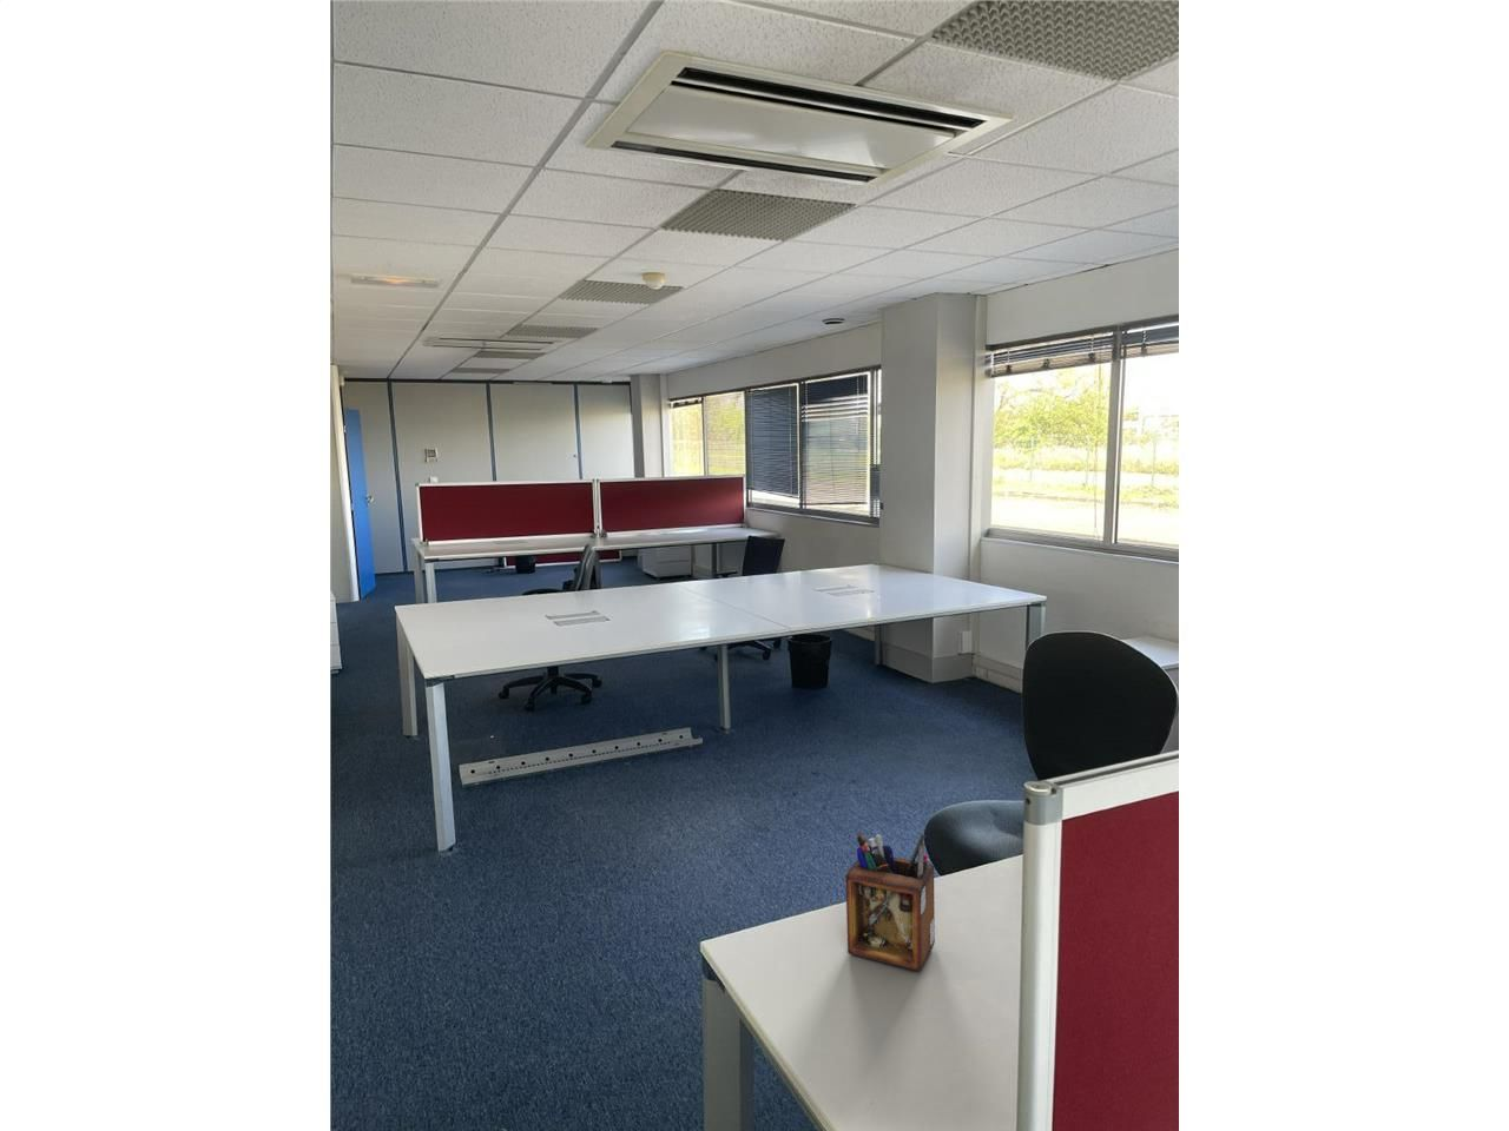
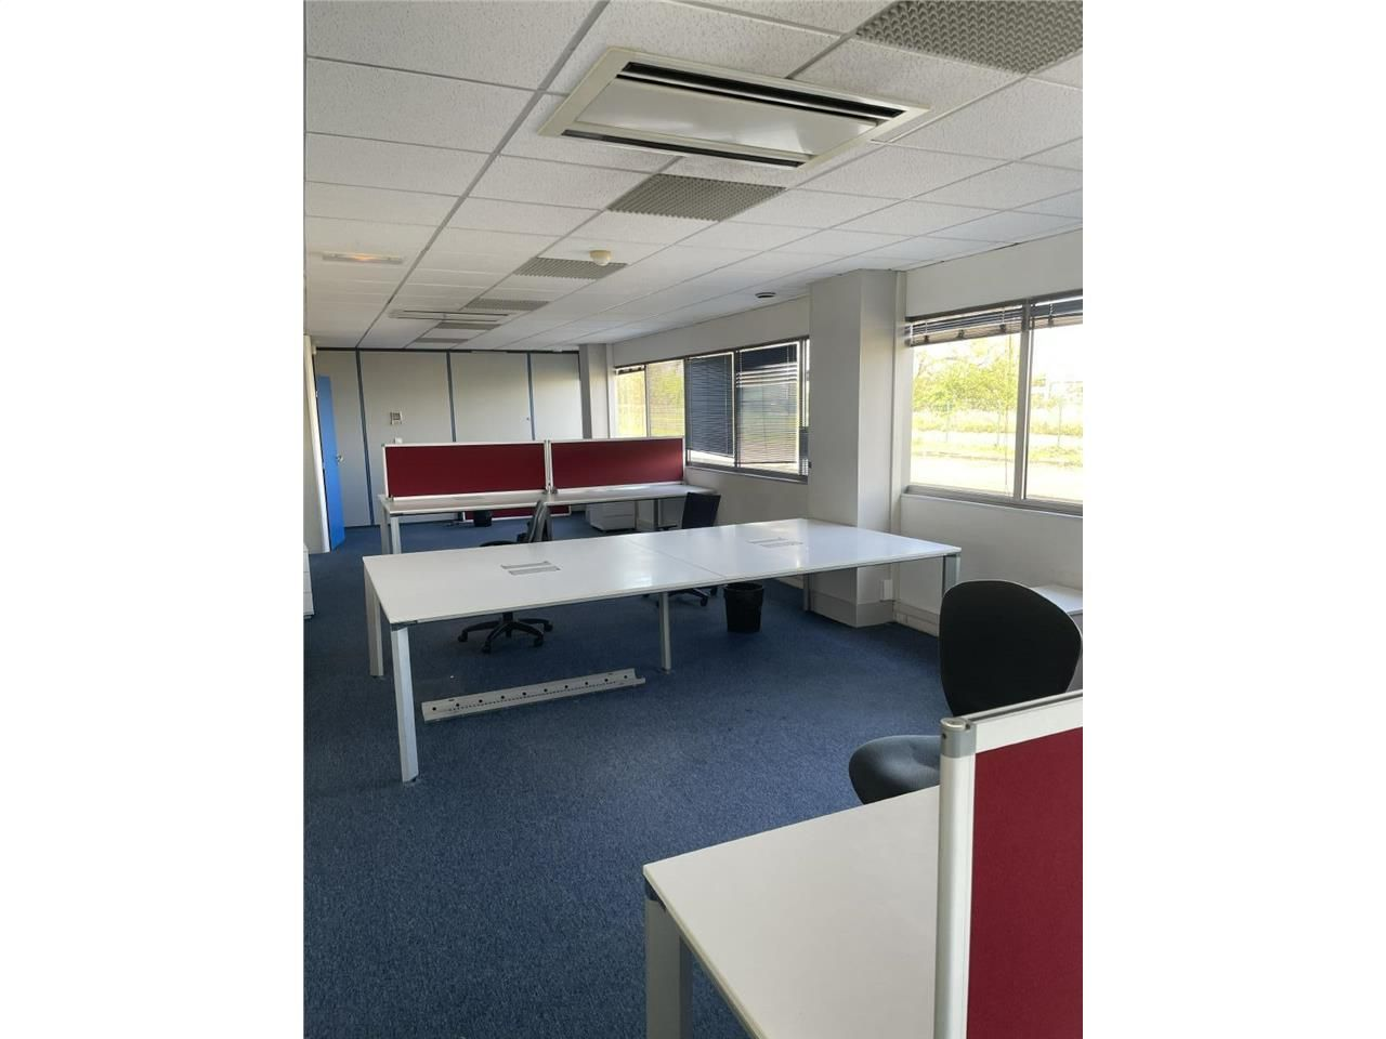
- desk organizer [844,829,936,972]
